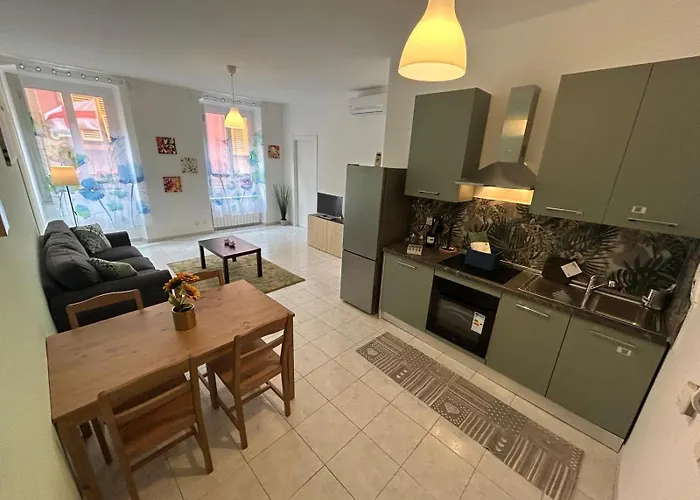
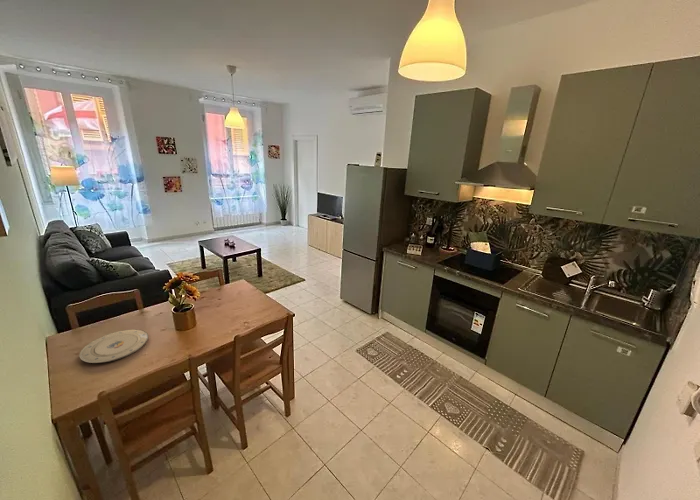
+ plate [79,328,149,364]
